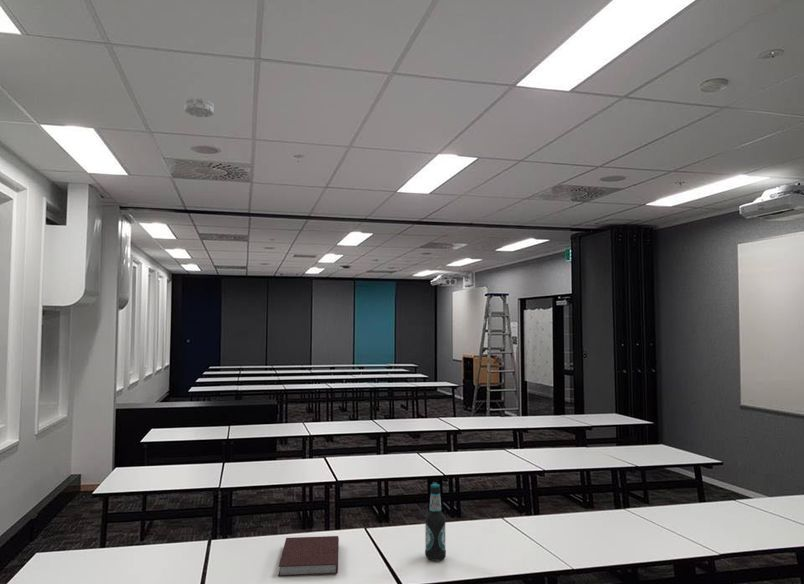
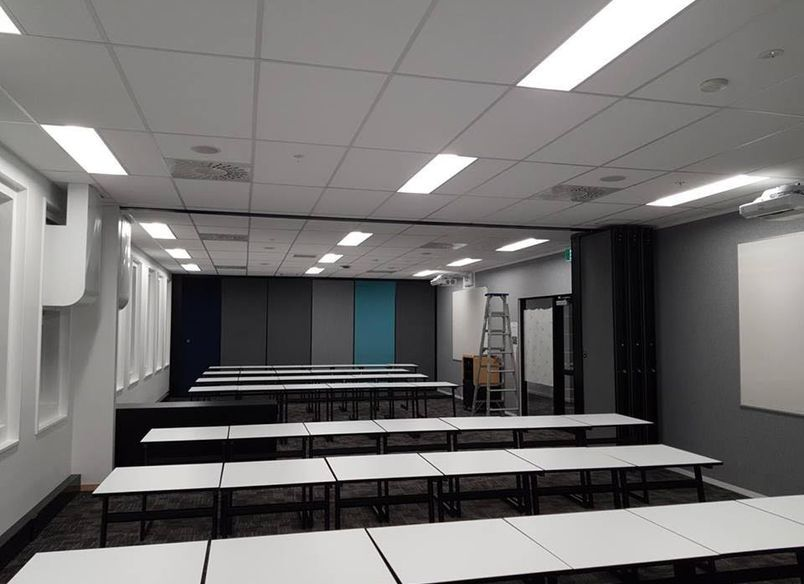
- notebook [277,535,340,577]
- smoke detector [184,97,215,118]
- bottle [424,483,447,562]
